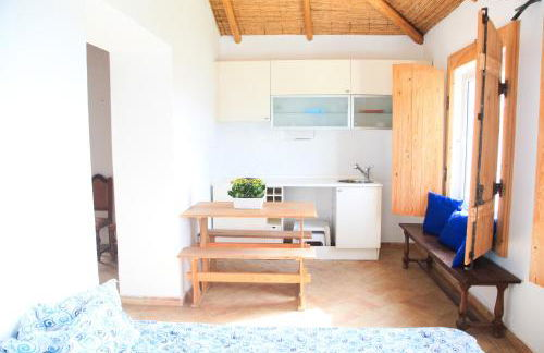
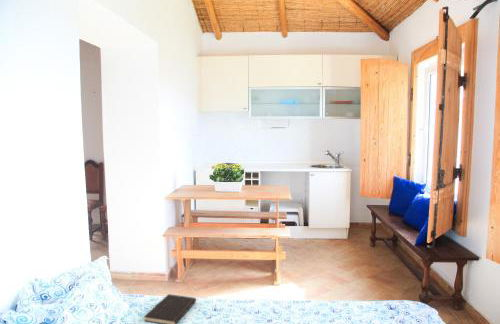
+ hardcover book [143,293,197,324]
